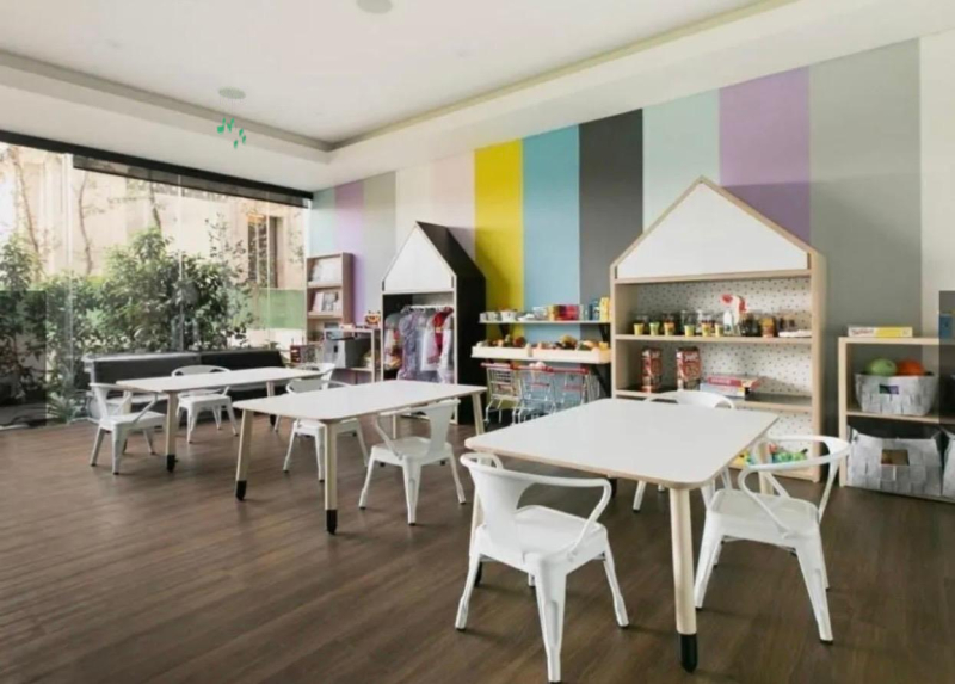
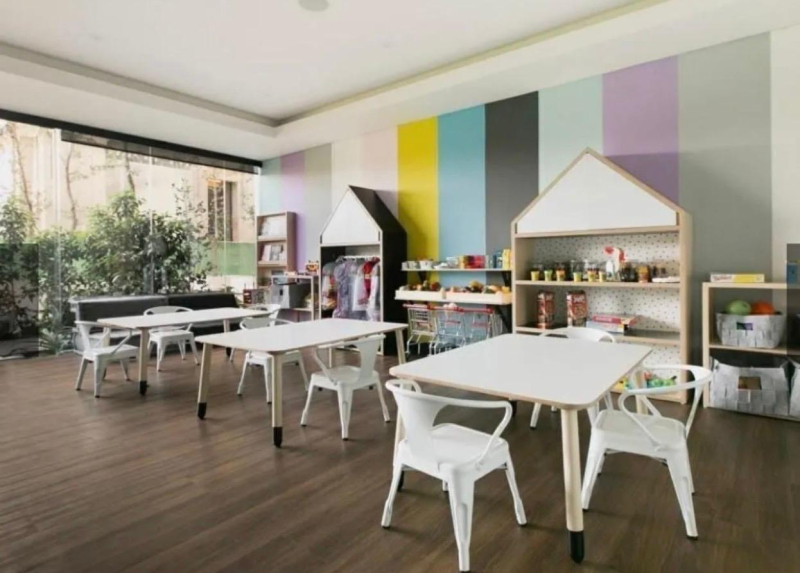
- ceiling mobile [216,85,247,150]
